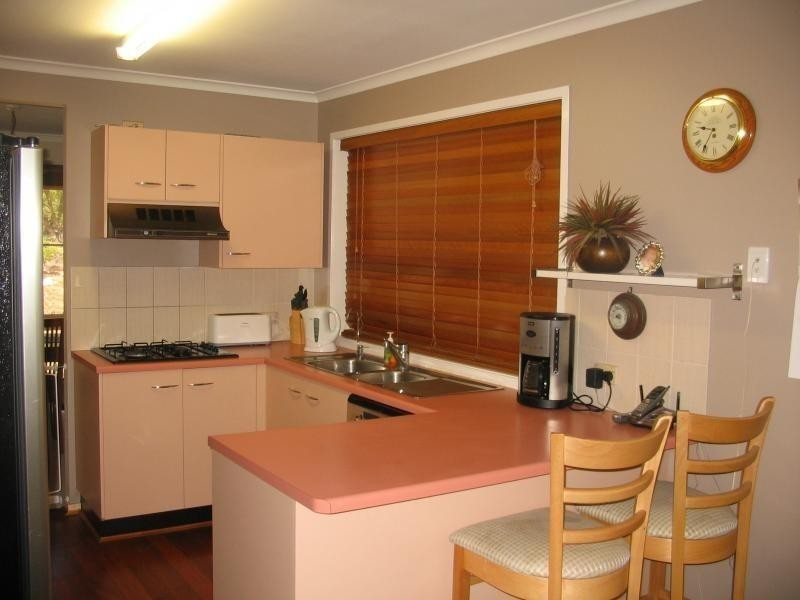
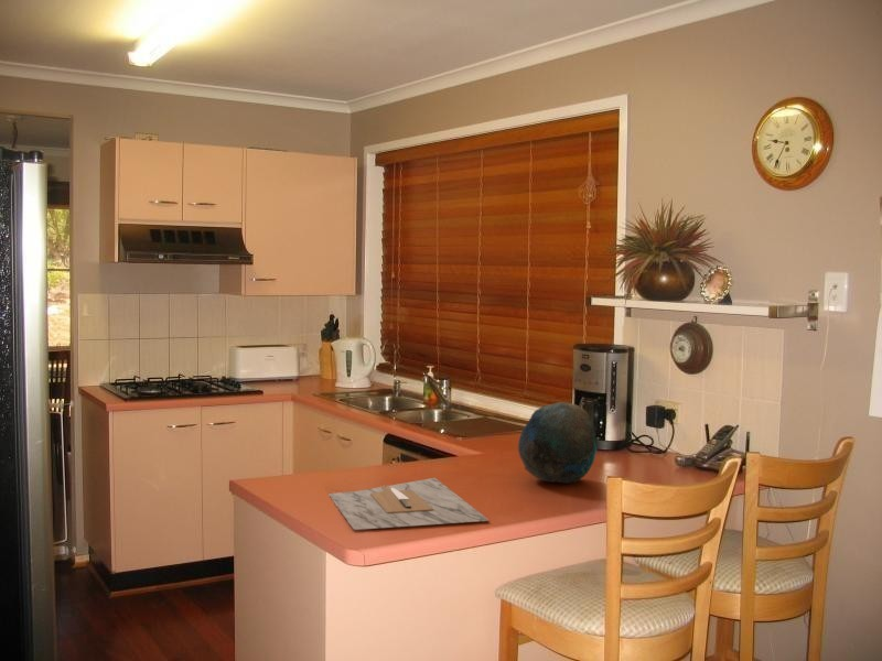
+ cutting board [327,477,491,531]
+ decorative bowl [517,401,598,485]
